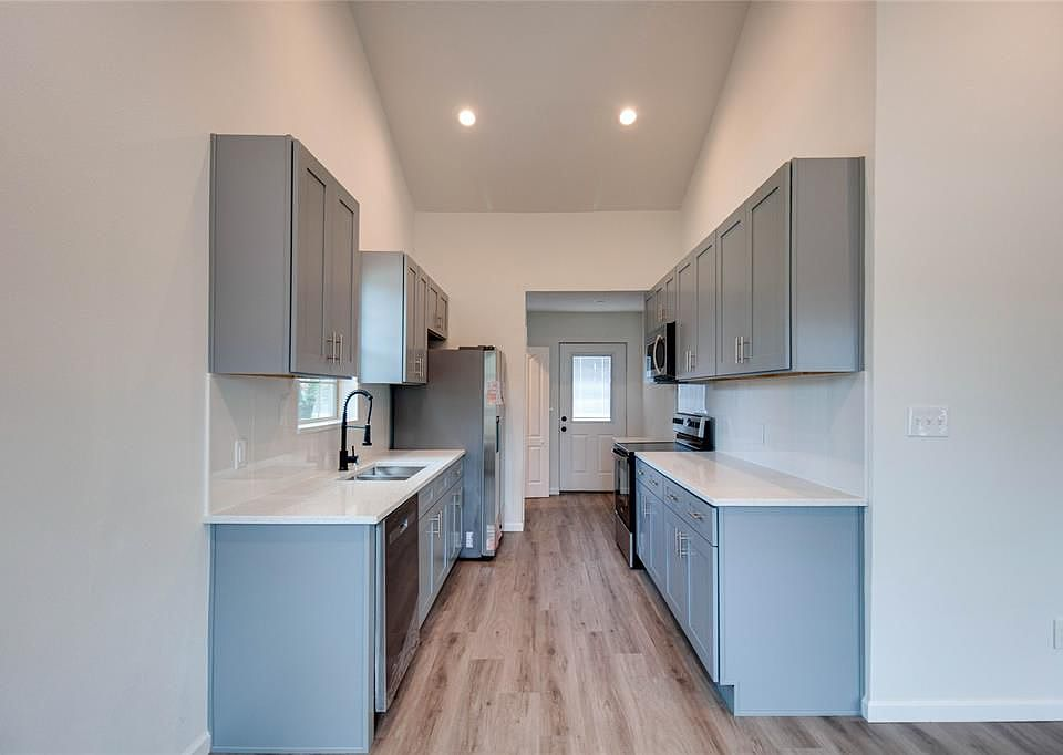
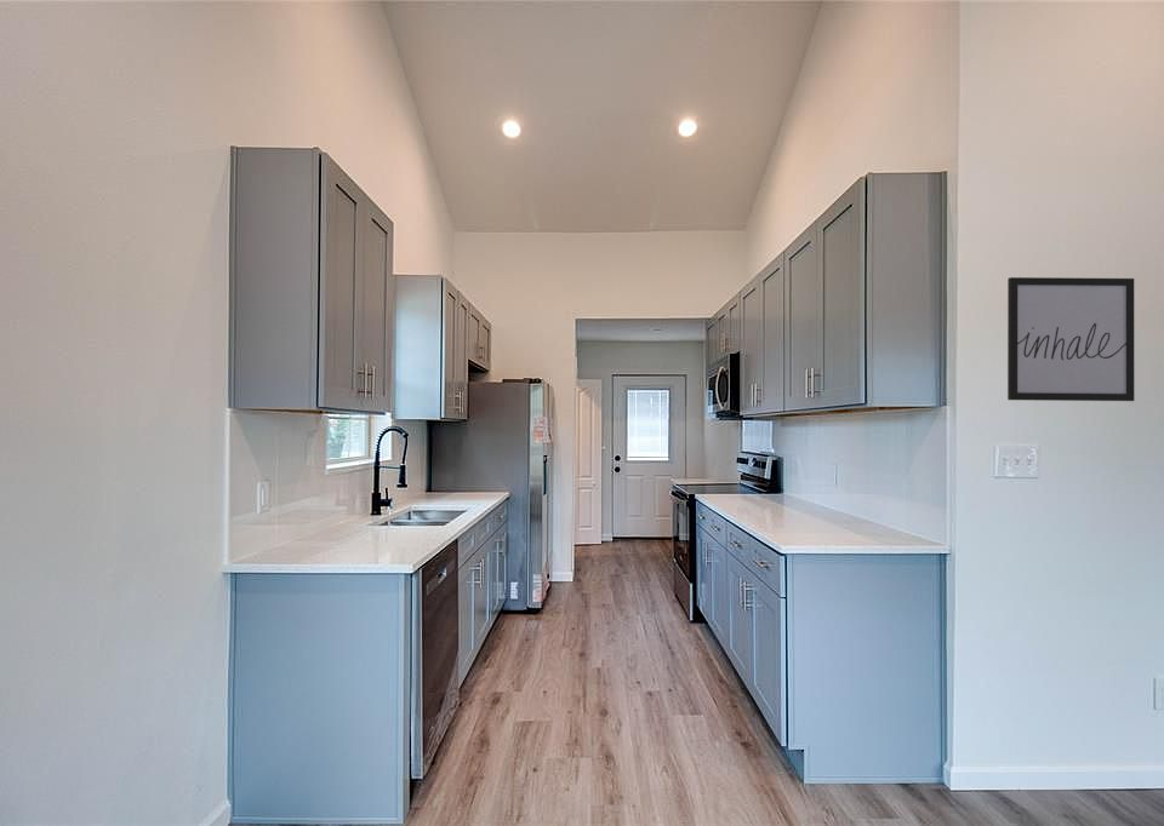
+ wall art [1006,276,1135,402]
